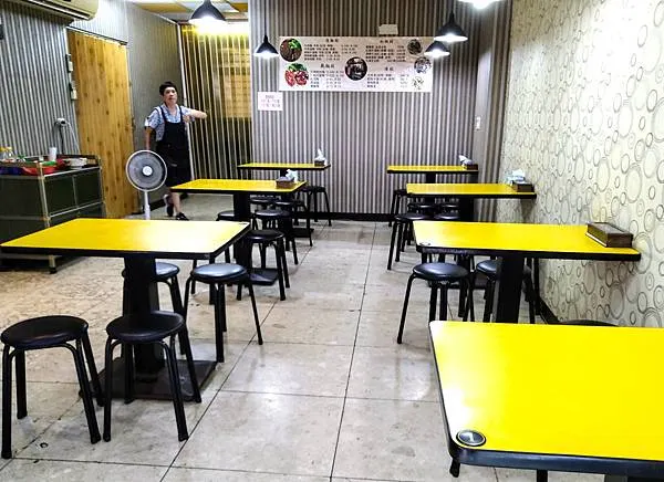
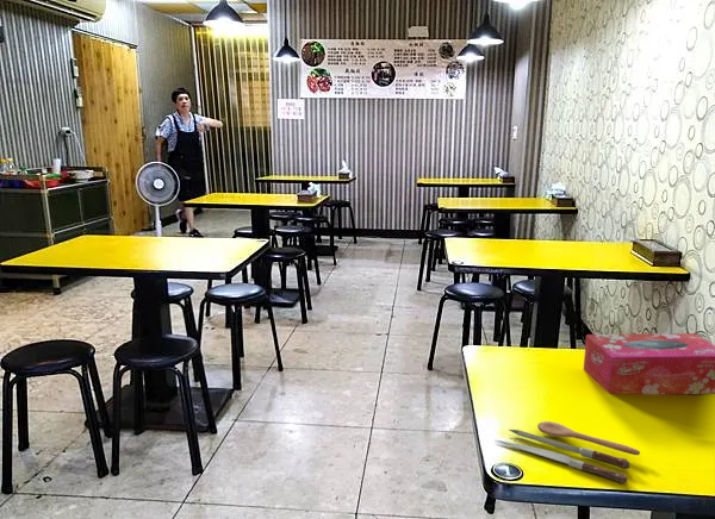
+ tissue box [583,332,715,395]
+ spoon [496,420,641,484]
